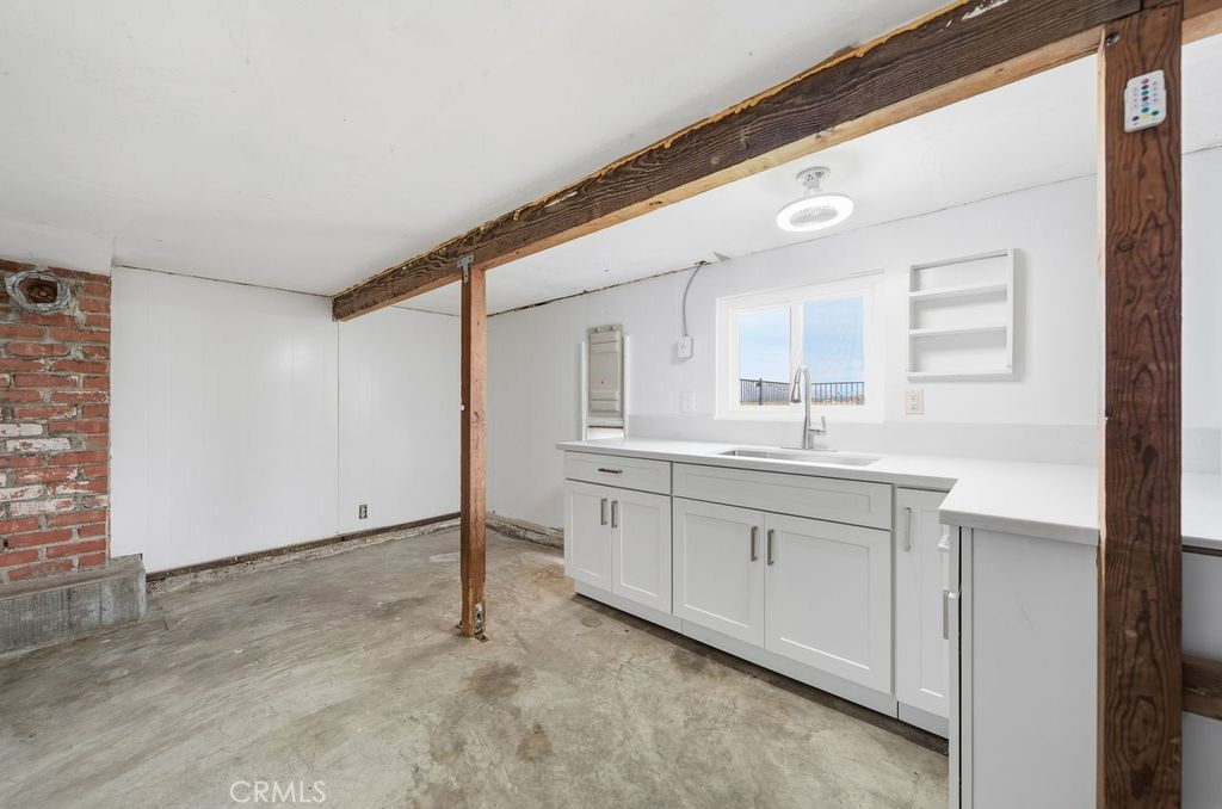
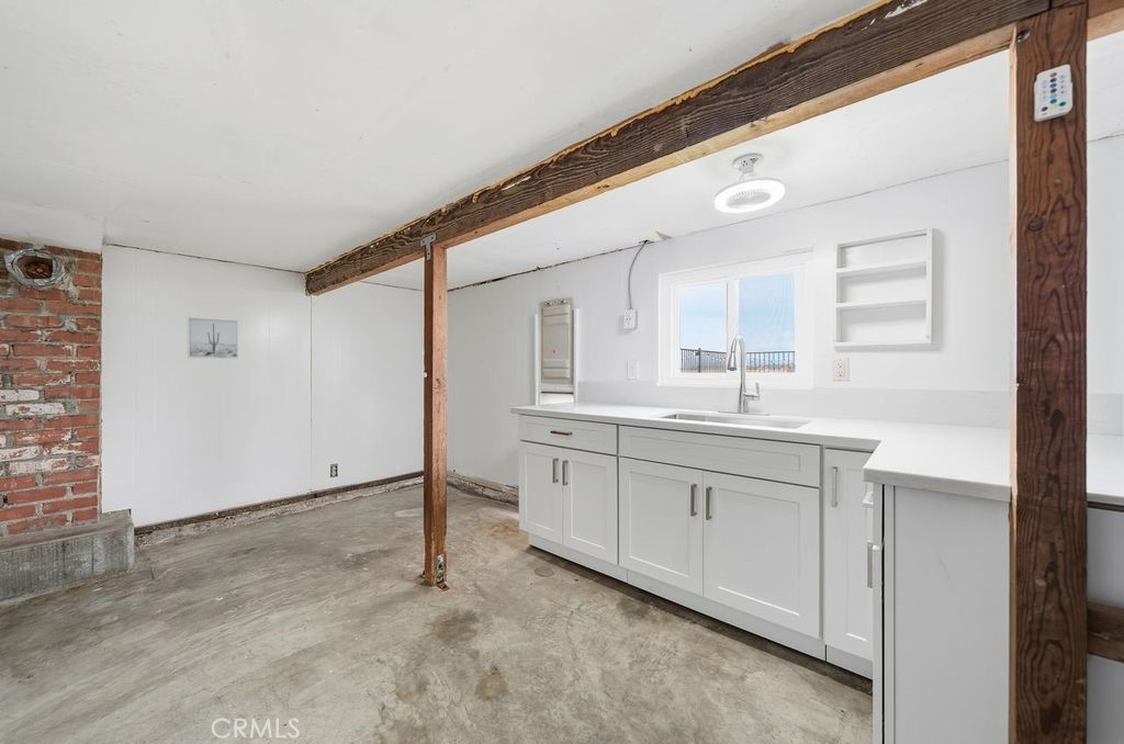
+ wall art [187,316,239,360]
